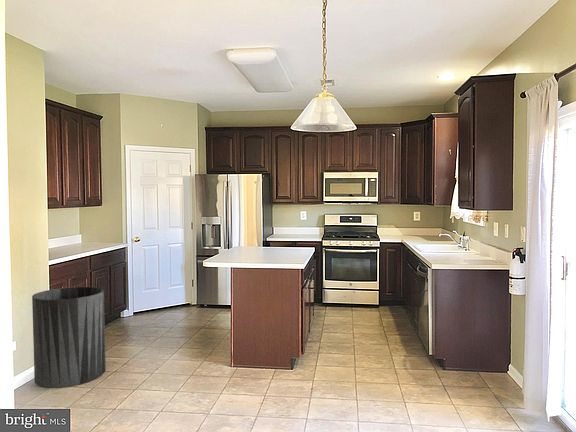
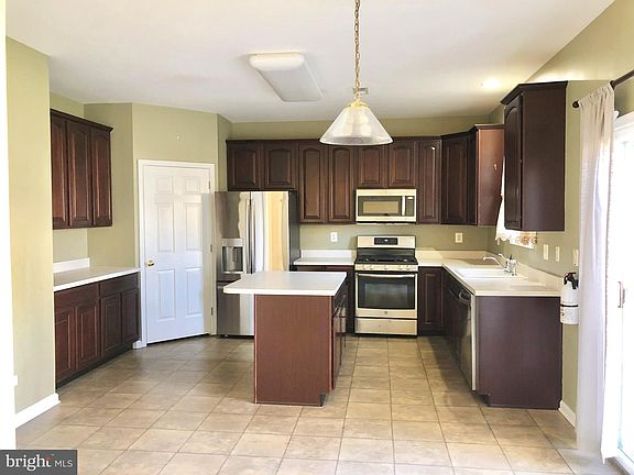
- trash can [31,286,107,389]
